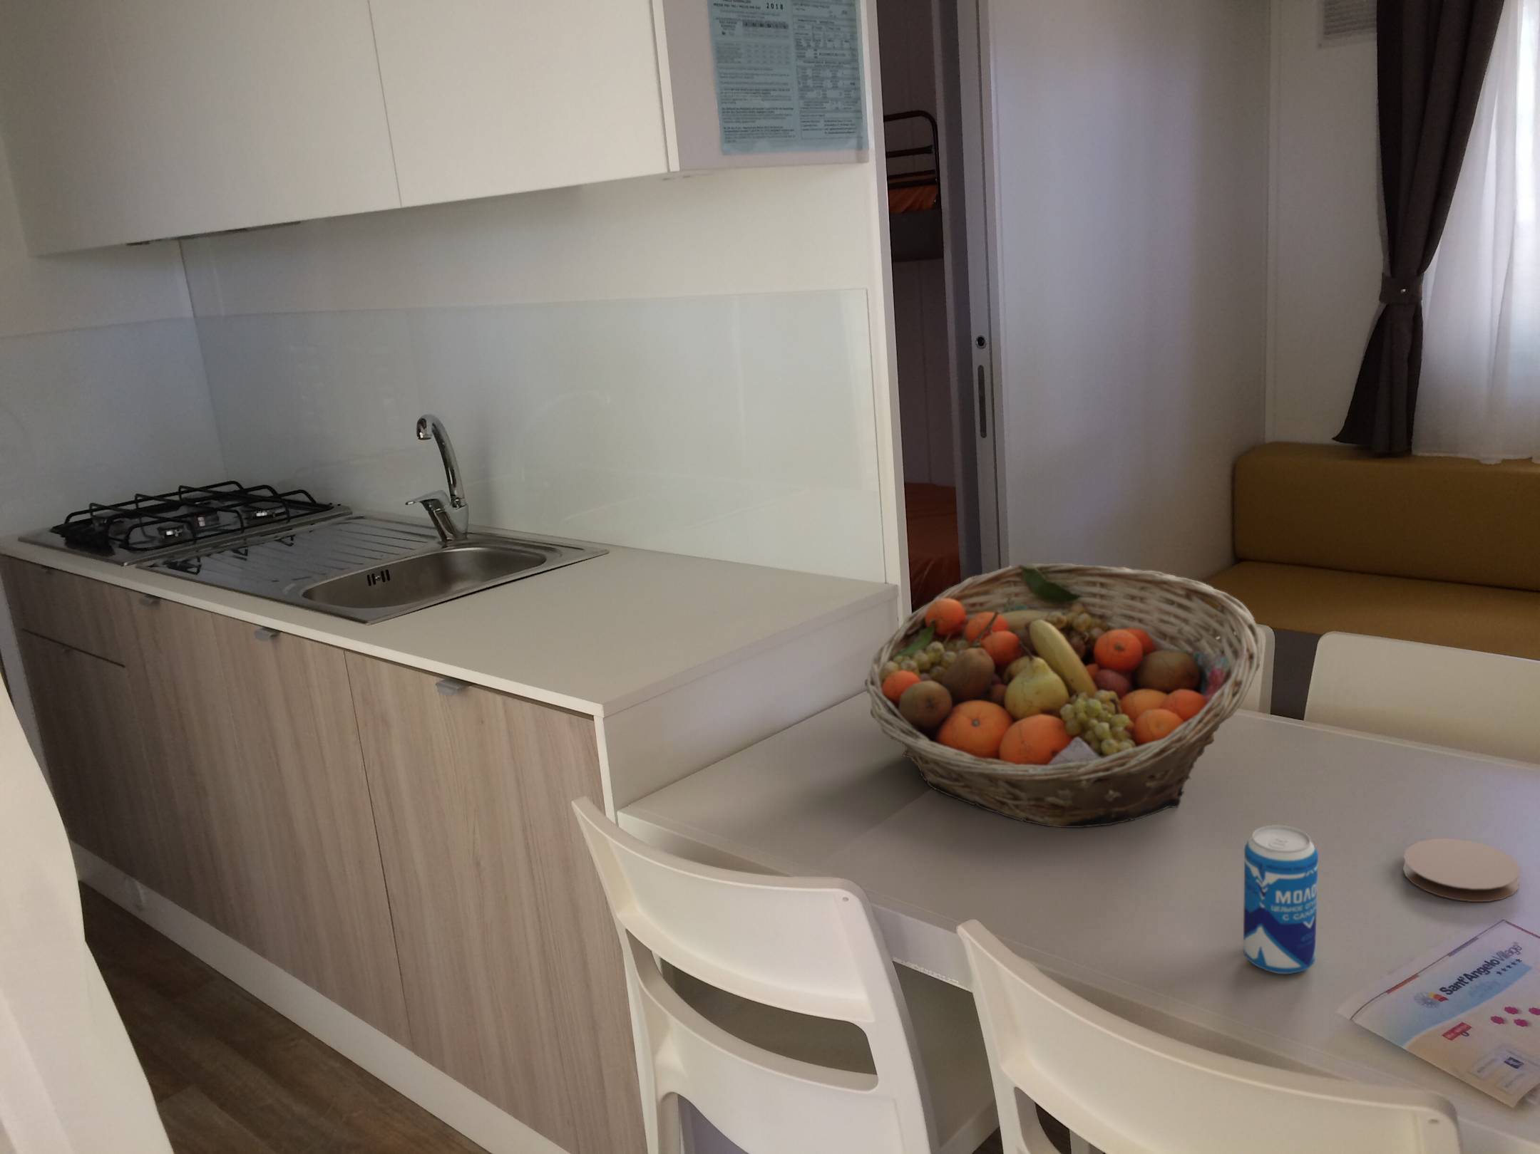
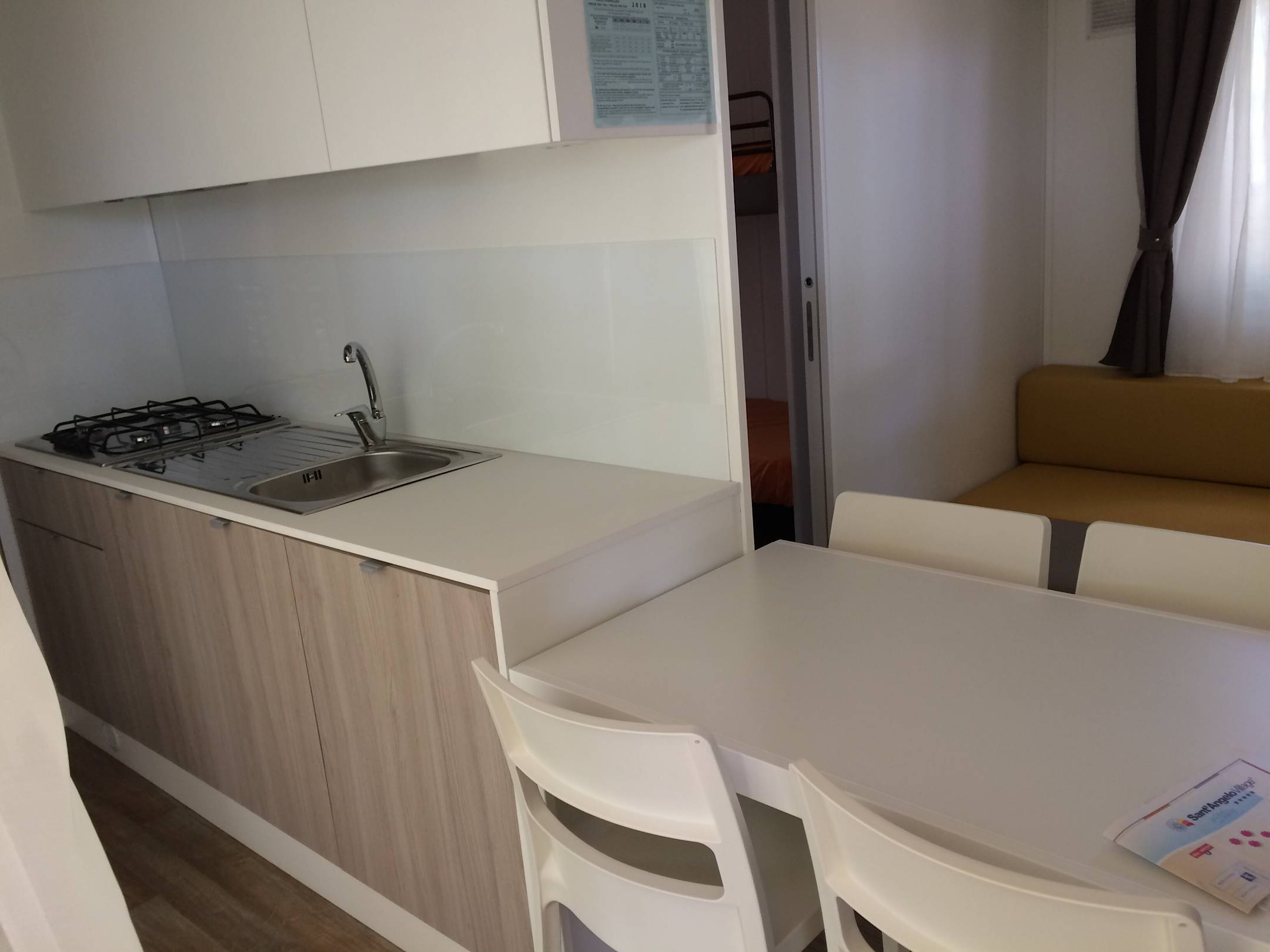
- beverage can [1243,825,1319,975]
- coaster [1403,838,1521,903]
- fruit basket [865,562,1262,828]
